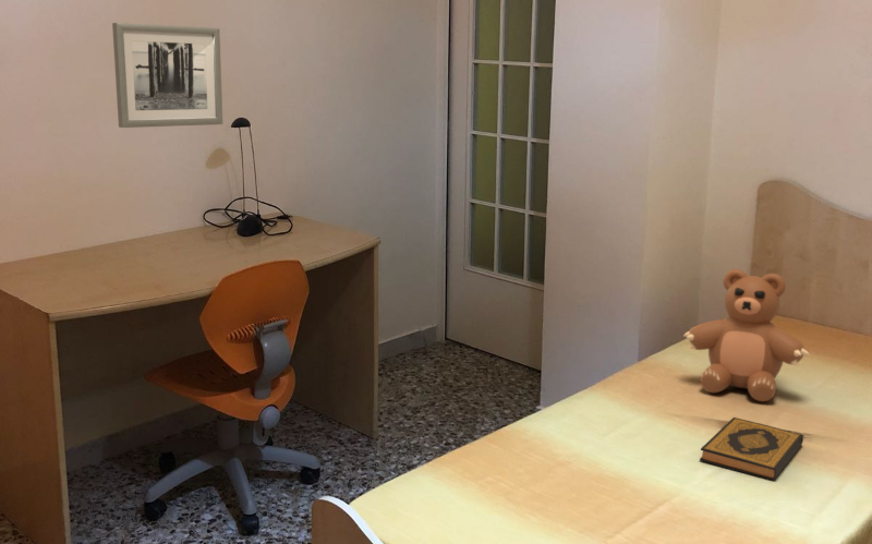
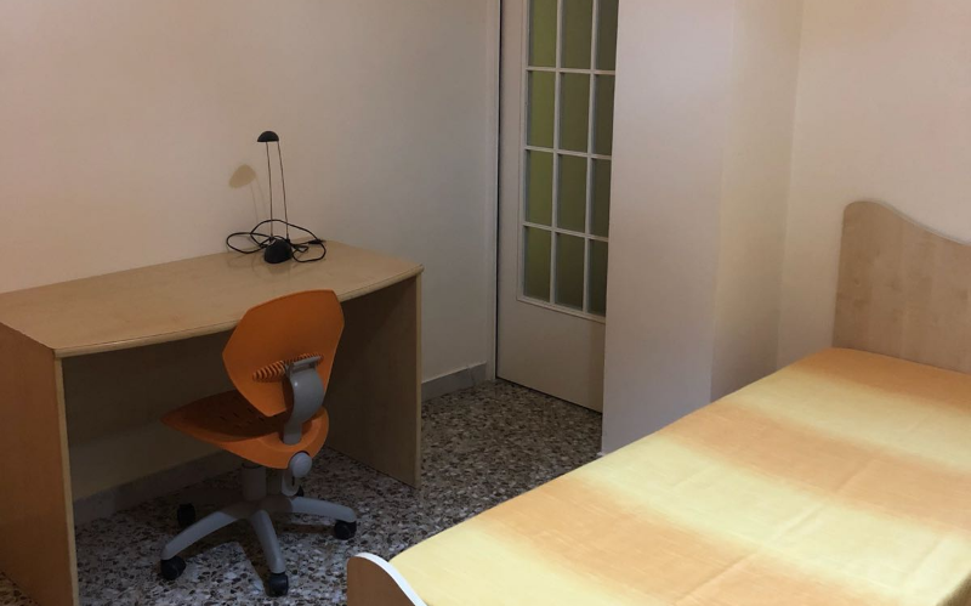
- wall art [111,22,223,129]
- hardback book [699,416,804,481]
- teddy bear [682,268,811,403]
